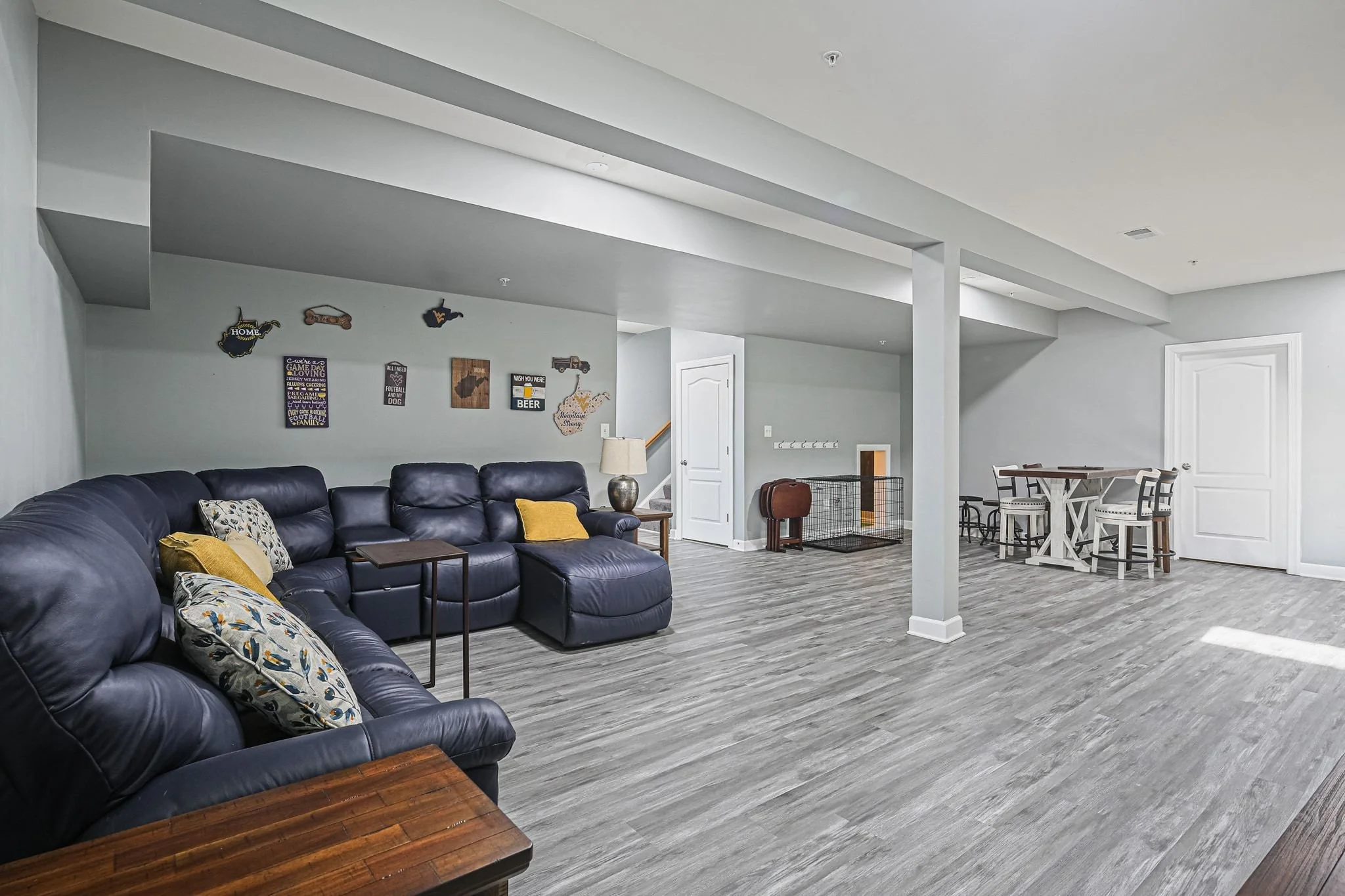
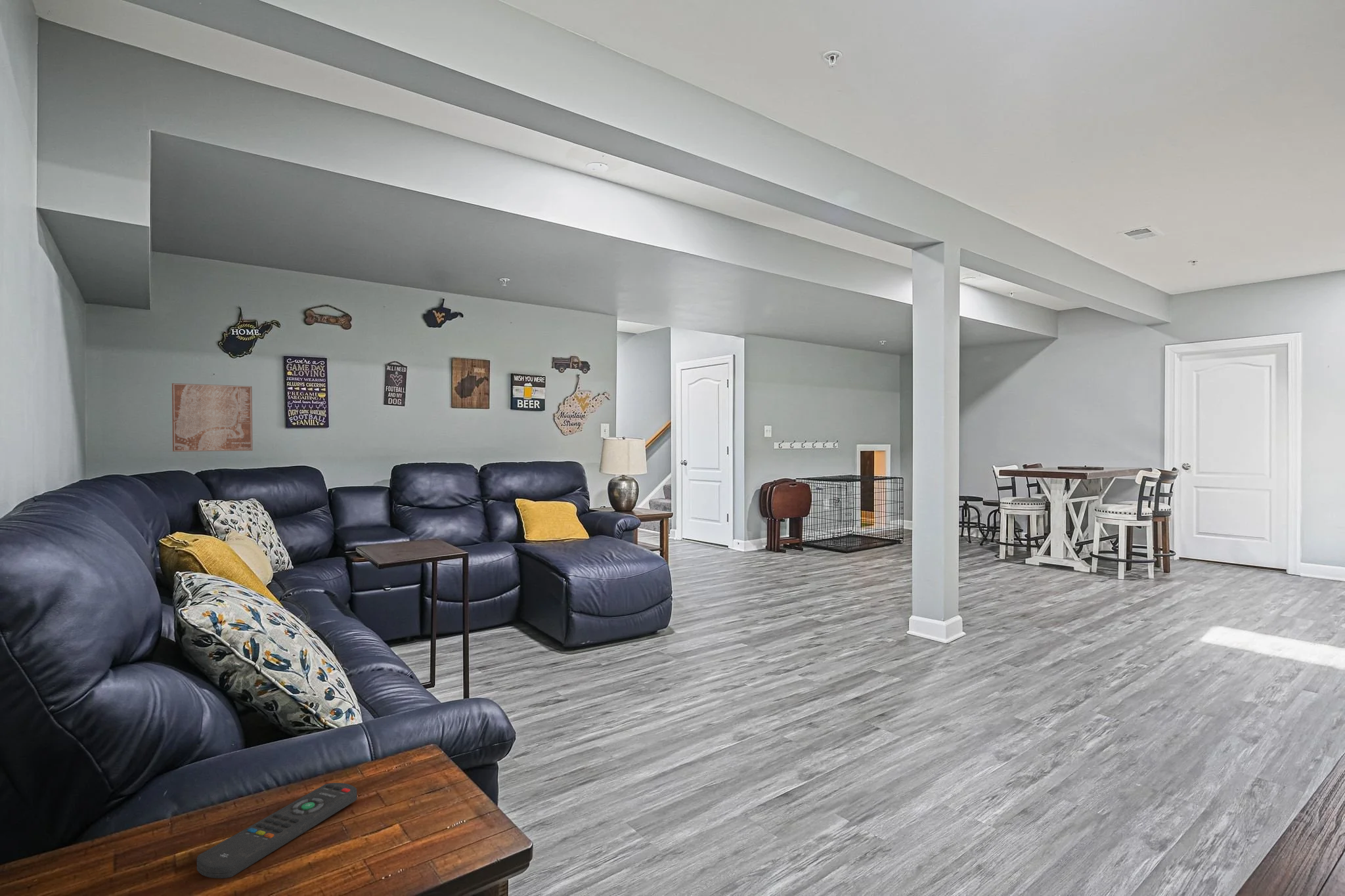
+ remote control [196,782,357,879]
+ wall art [171,383,253,452]
